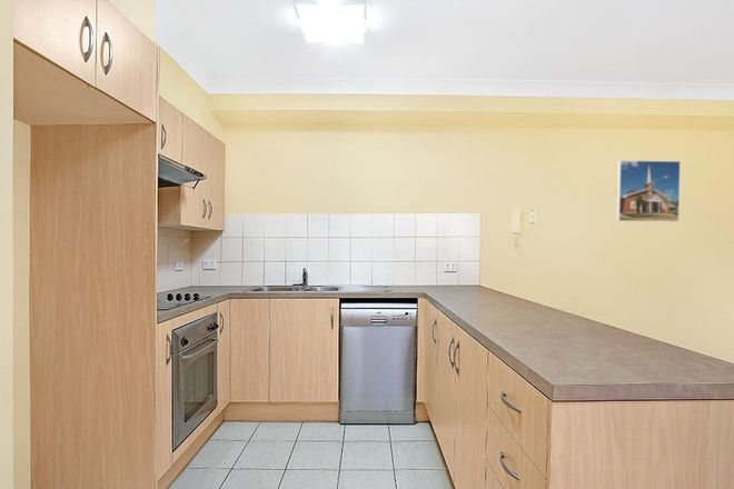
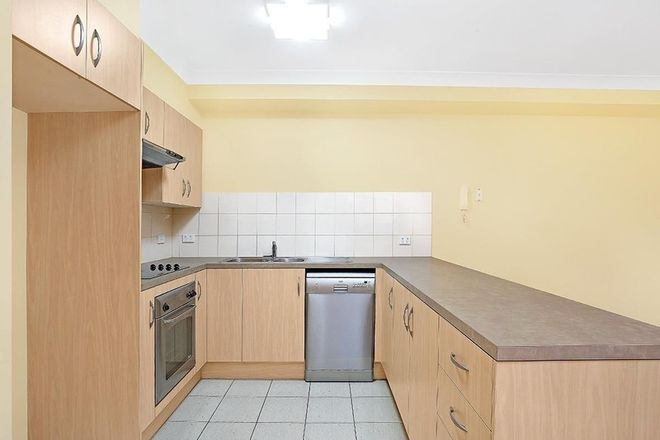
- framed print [615,159,682,223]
